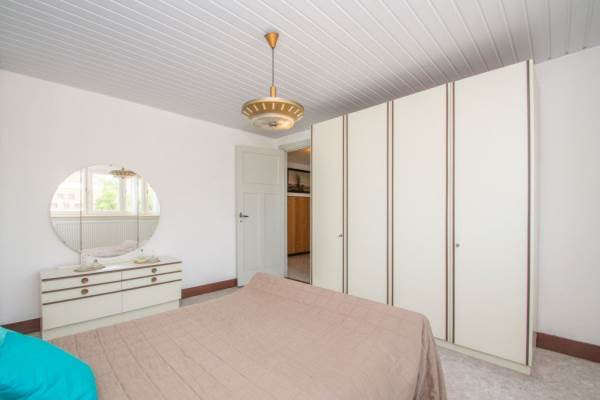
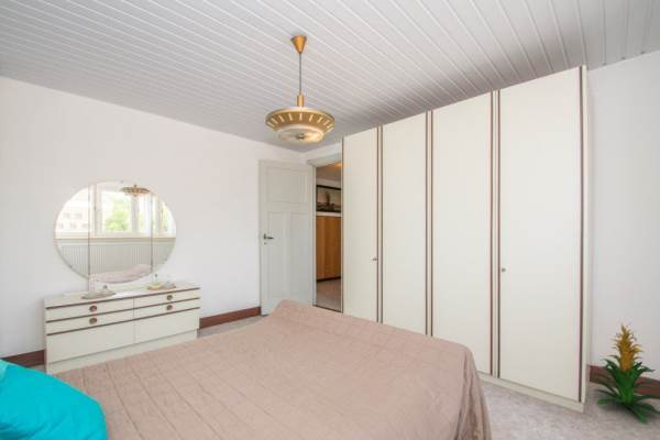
+ indoor plant [587,320,660,424]
